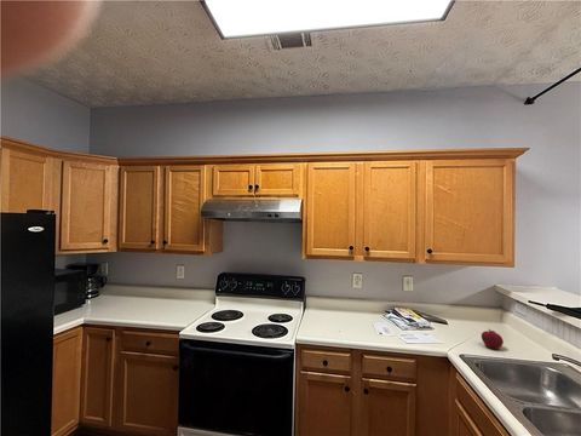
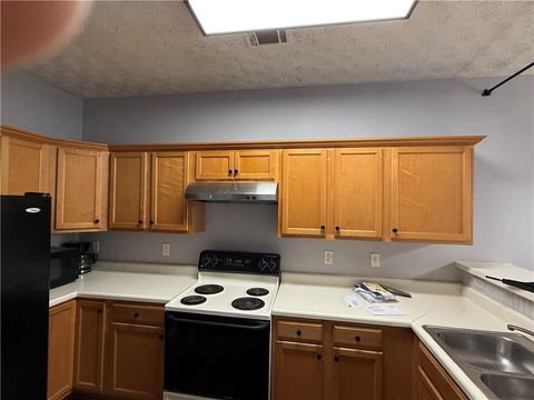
- fruit [481,328,505,350]
